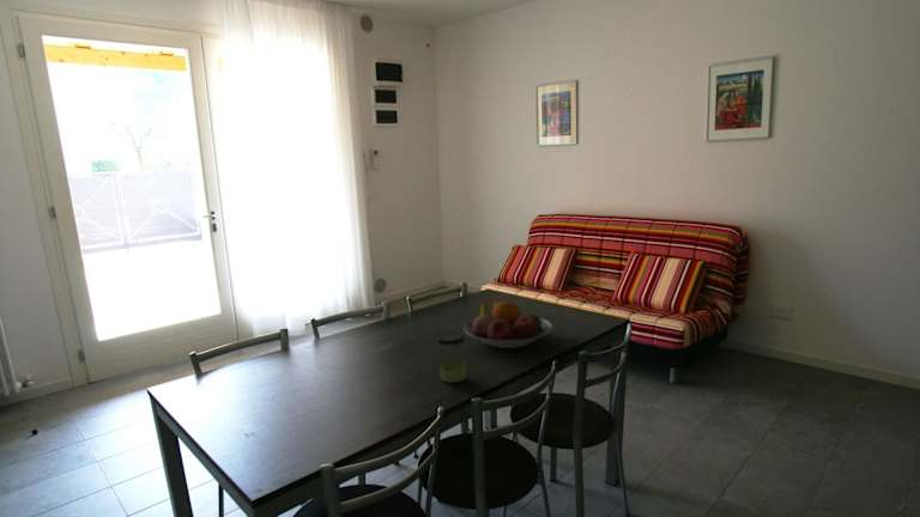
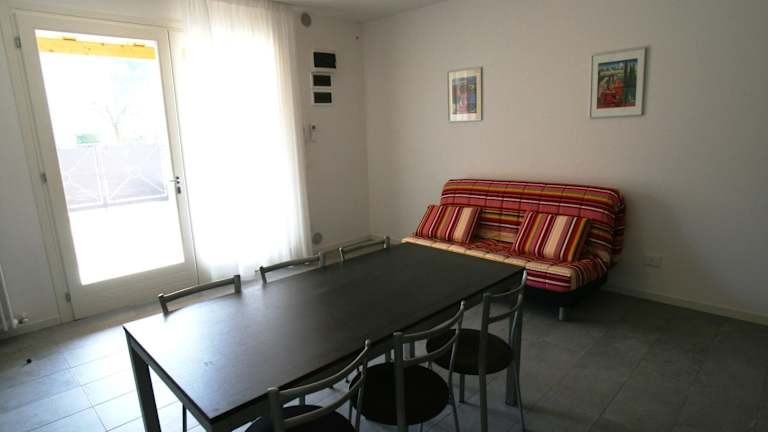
- jar [436,332,467,384]
- fruit bowl [462,299,553,349]
